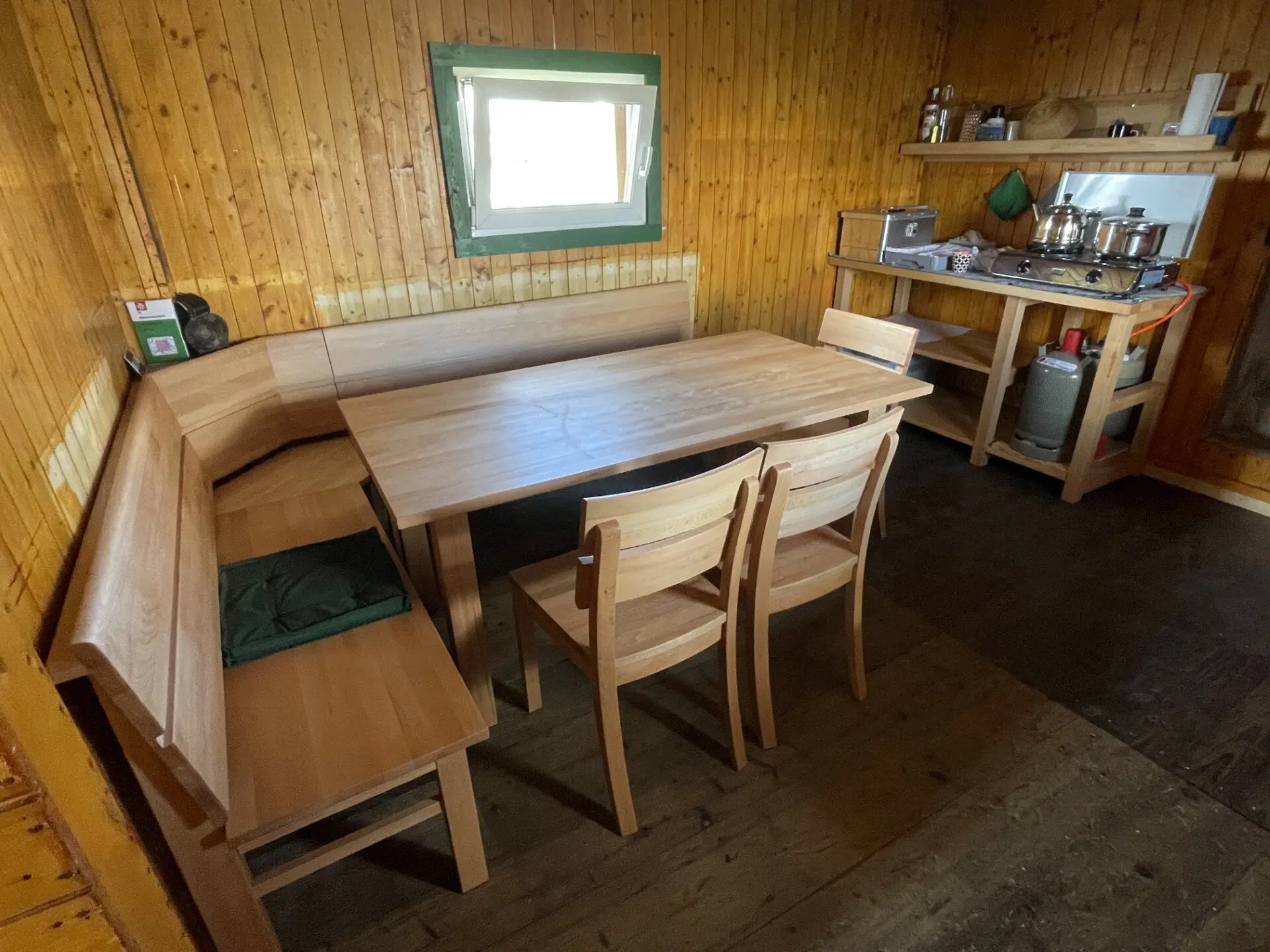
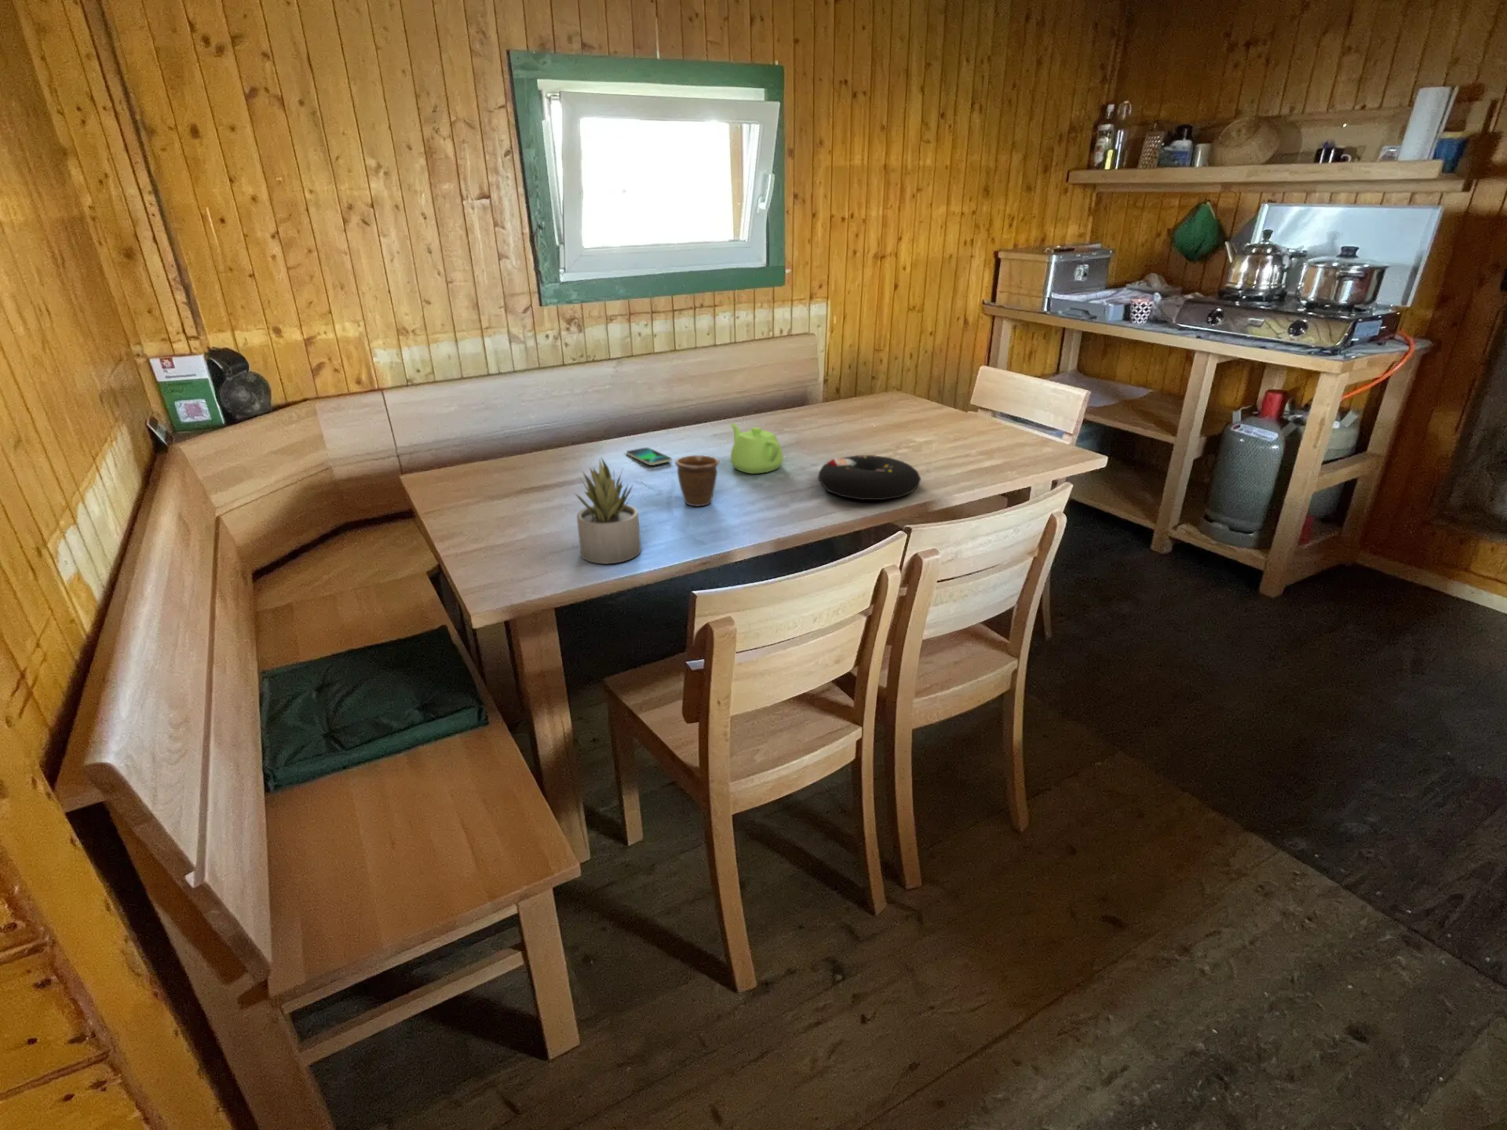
+ teapot [729,423,784,474]
+ succulent plant [574,456,642,564]
+ mug [674,455,720,507]
+ smartphone [625,446,673,466]
+ decorative ball [816,455,922,501]
